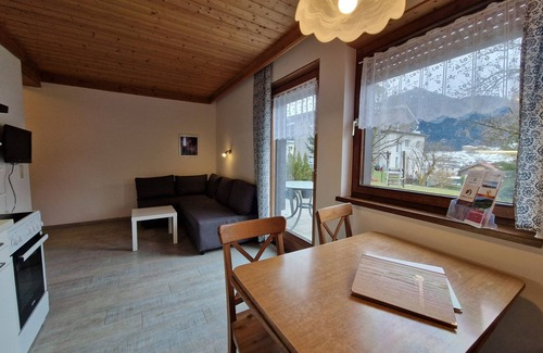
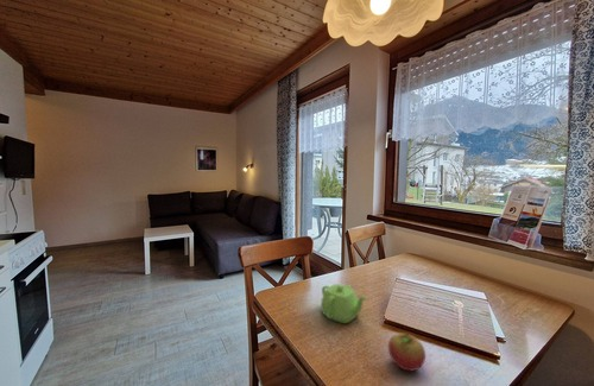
+ teapot [320,283,368,324]
+ fruit [387,331,426,372]
